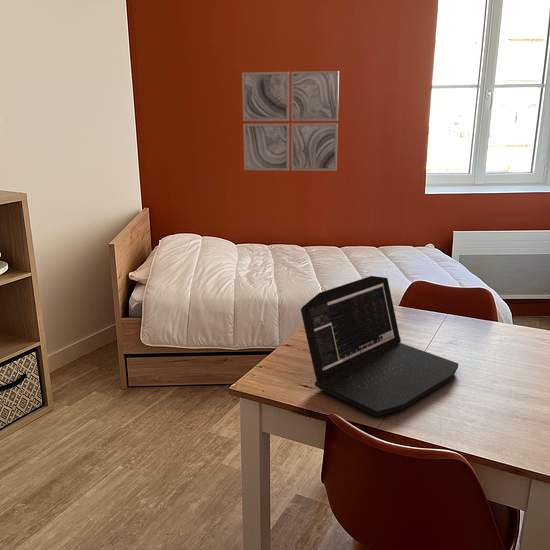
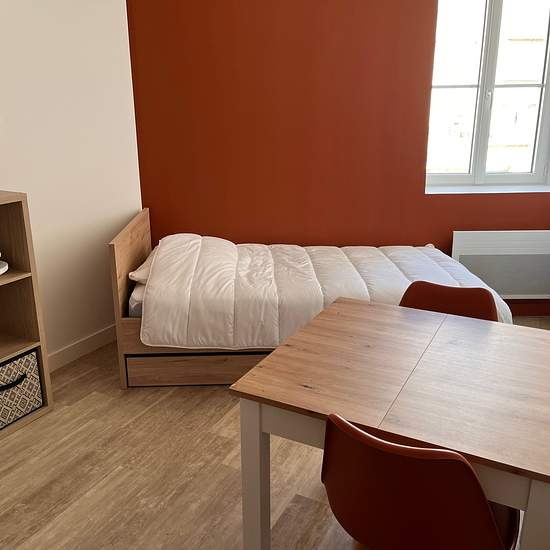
- wall art [241,70,340,172]
- laptop [300,275,460,418]
